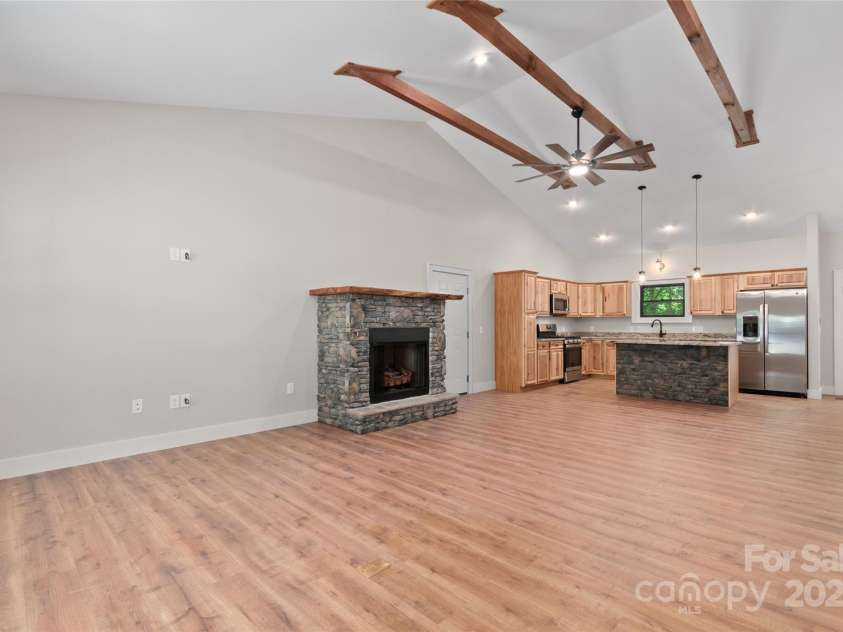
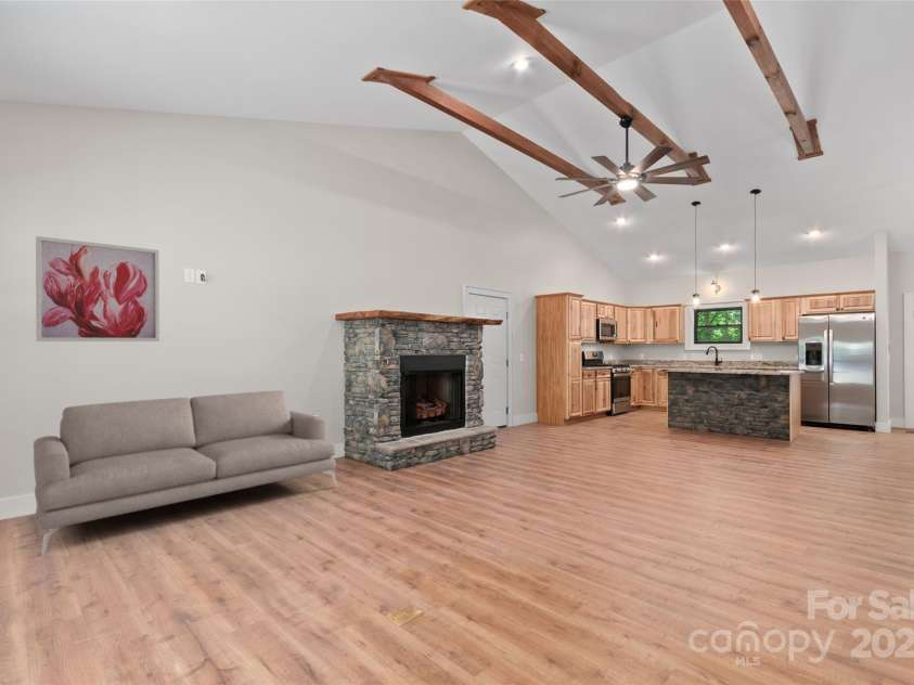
+ wall art [35,235,160,342]
+ sofa [33,390,338,557]
